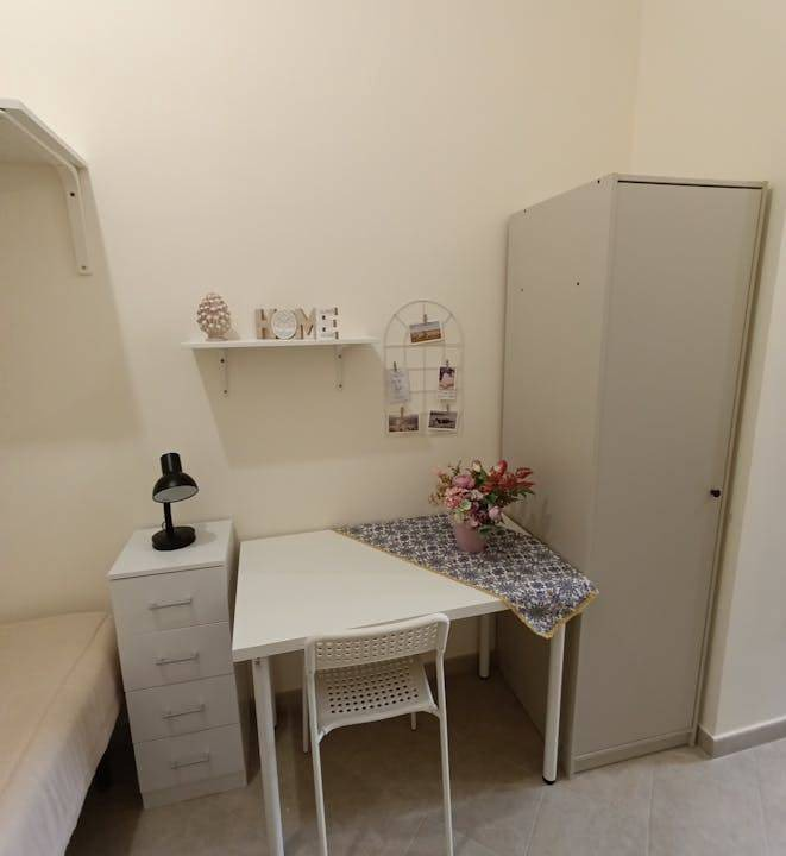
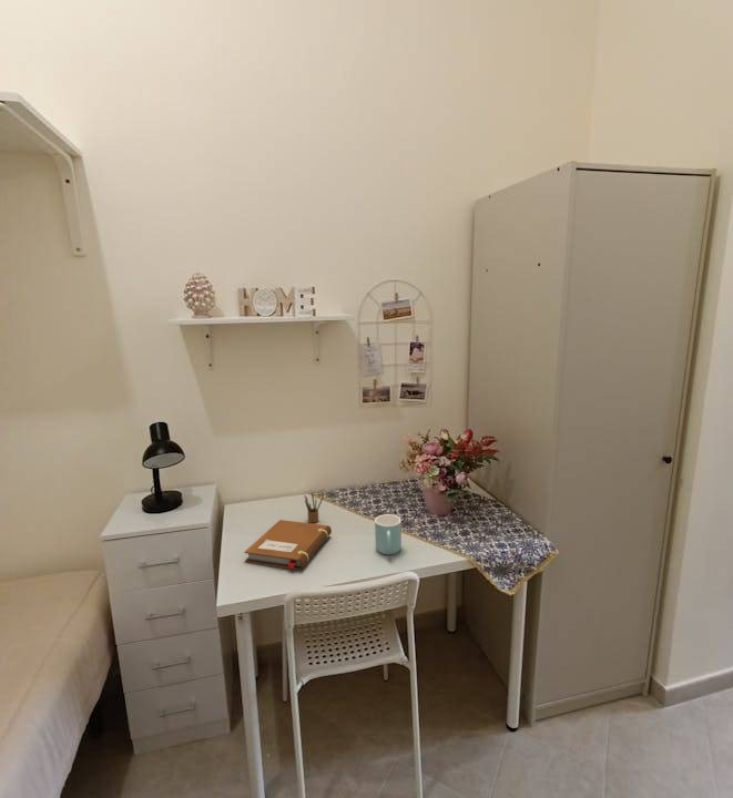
+ mug [374,513,403,555]
+ pencil box [303,491,324,524]
+ notebook [243,519,333,571]
